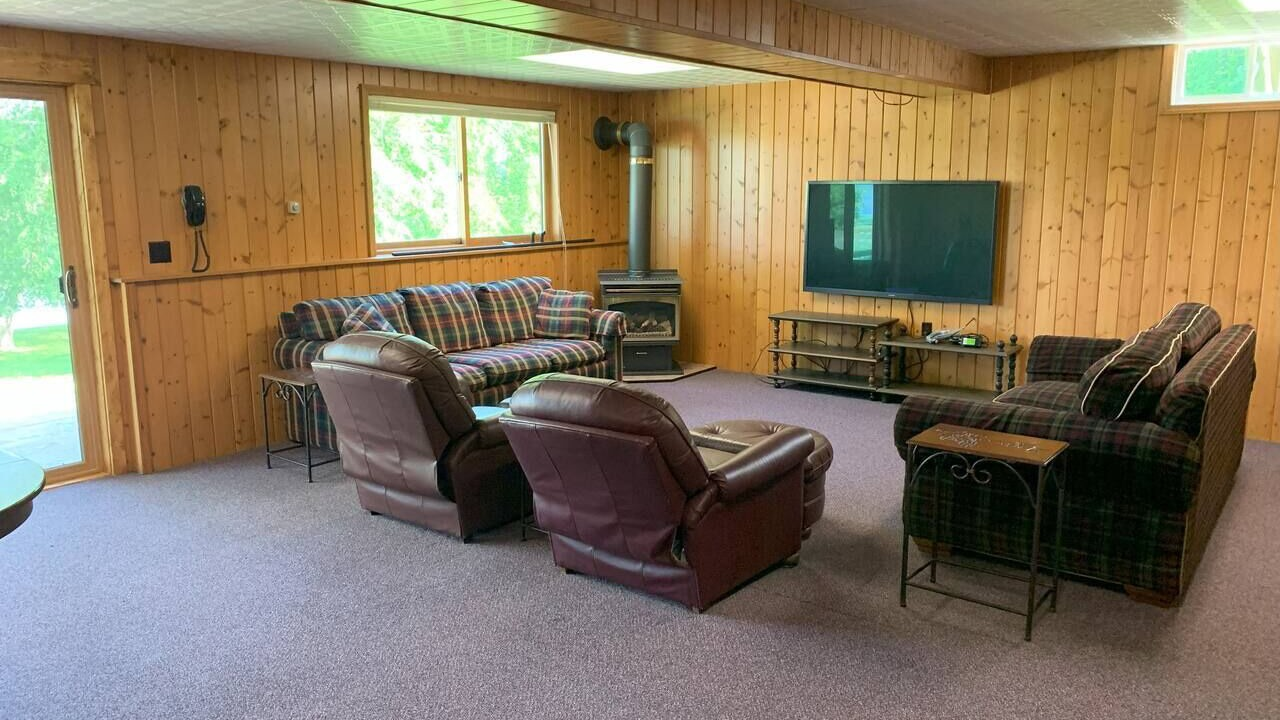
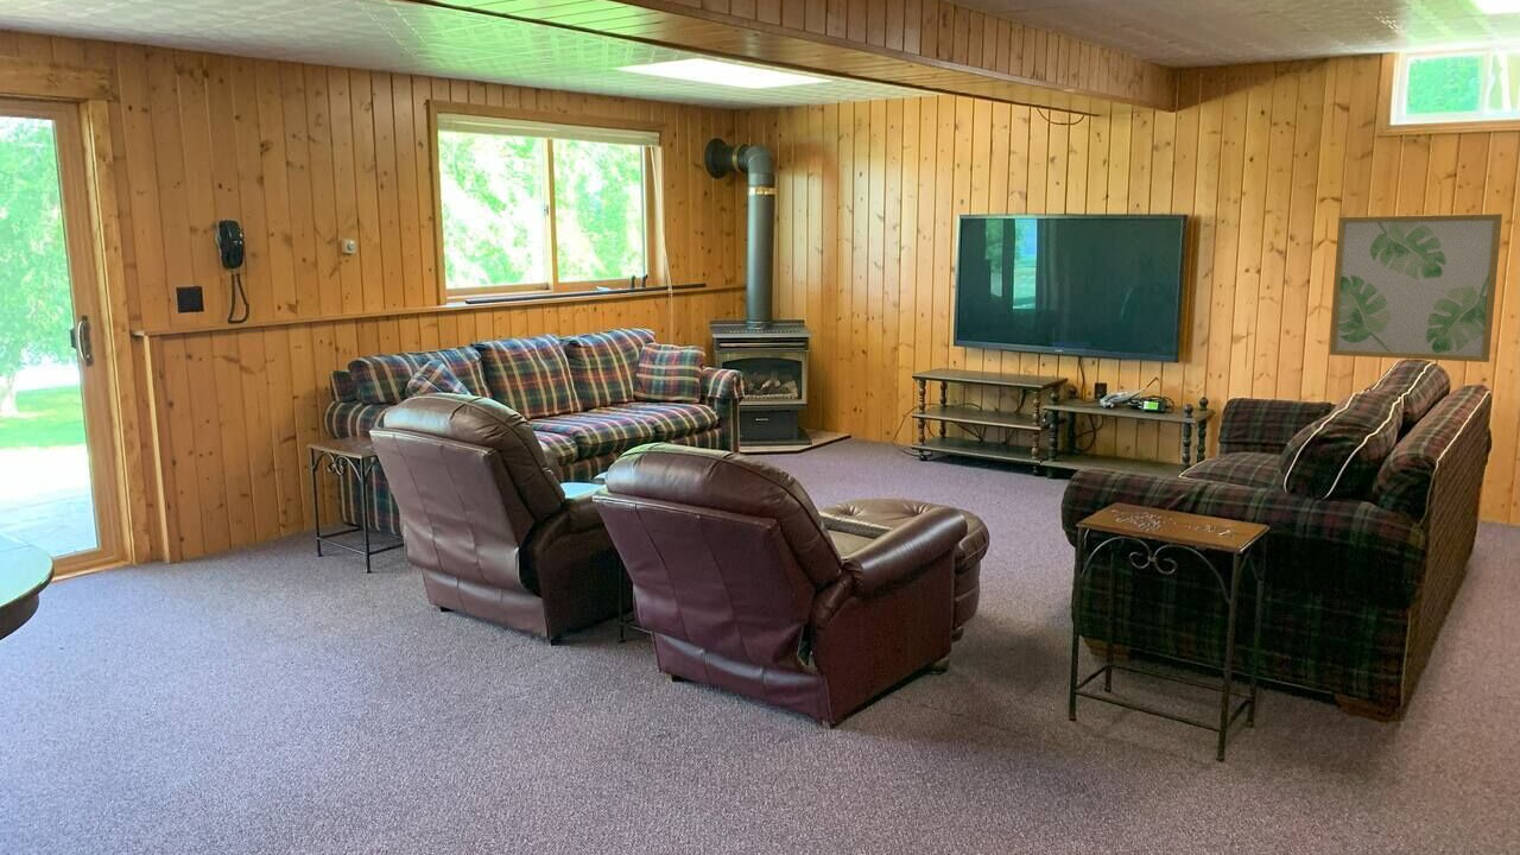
+ wall art [1329,213,1503,363]
